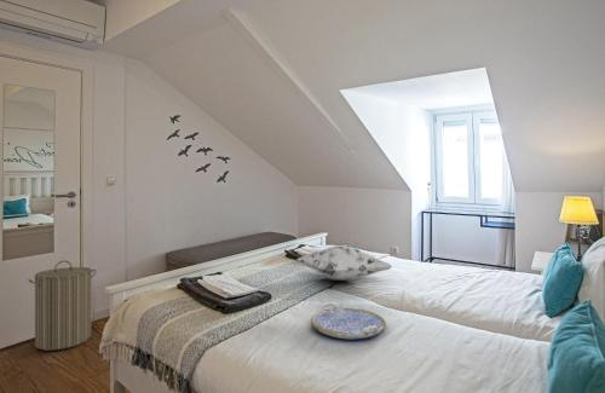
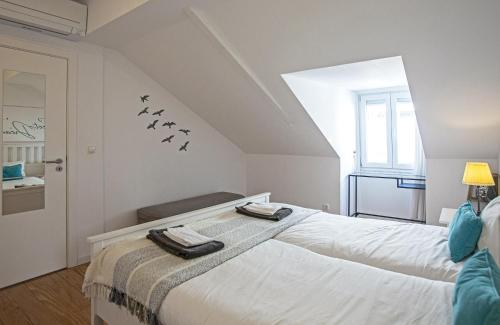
- serving tray [310,302,387,341]
- laundry hamper [27,260,97,352]
- decorative pillow [294,244,393,282]
